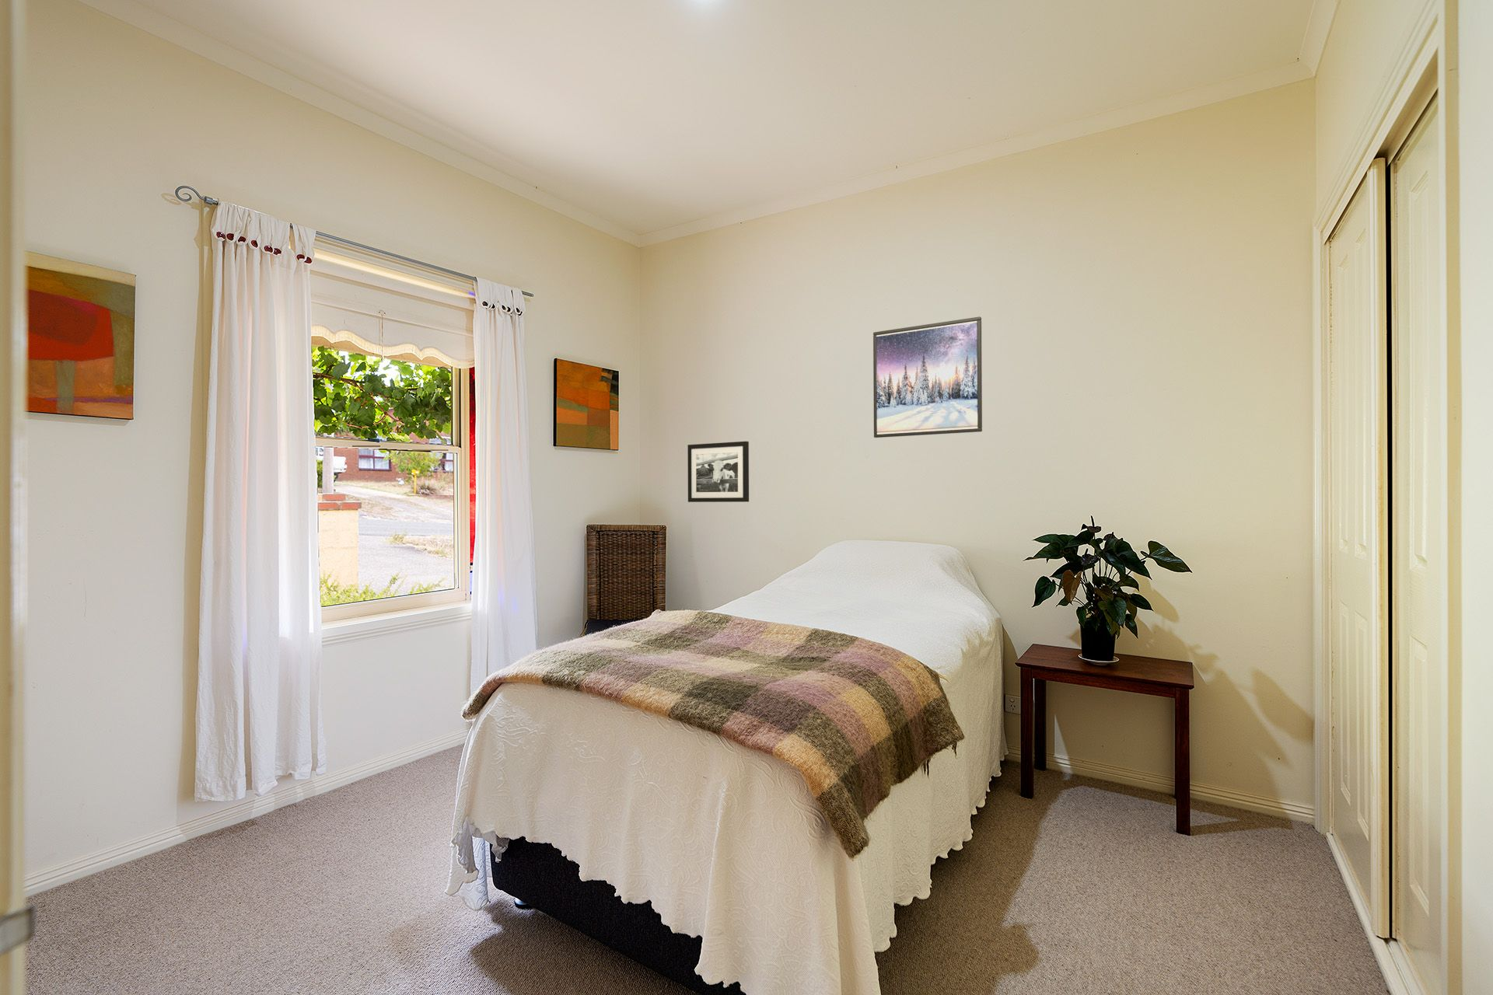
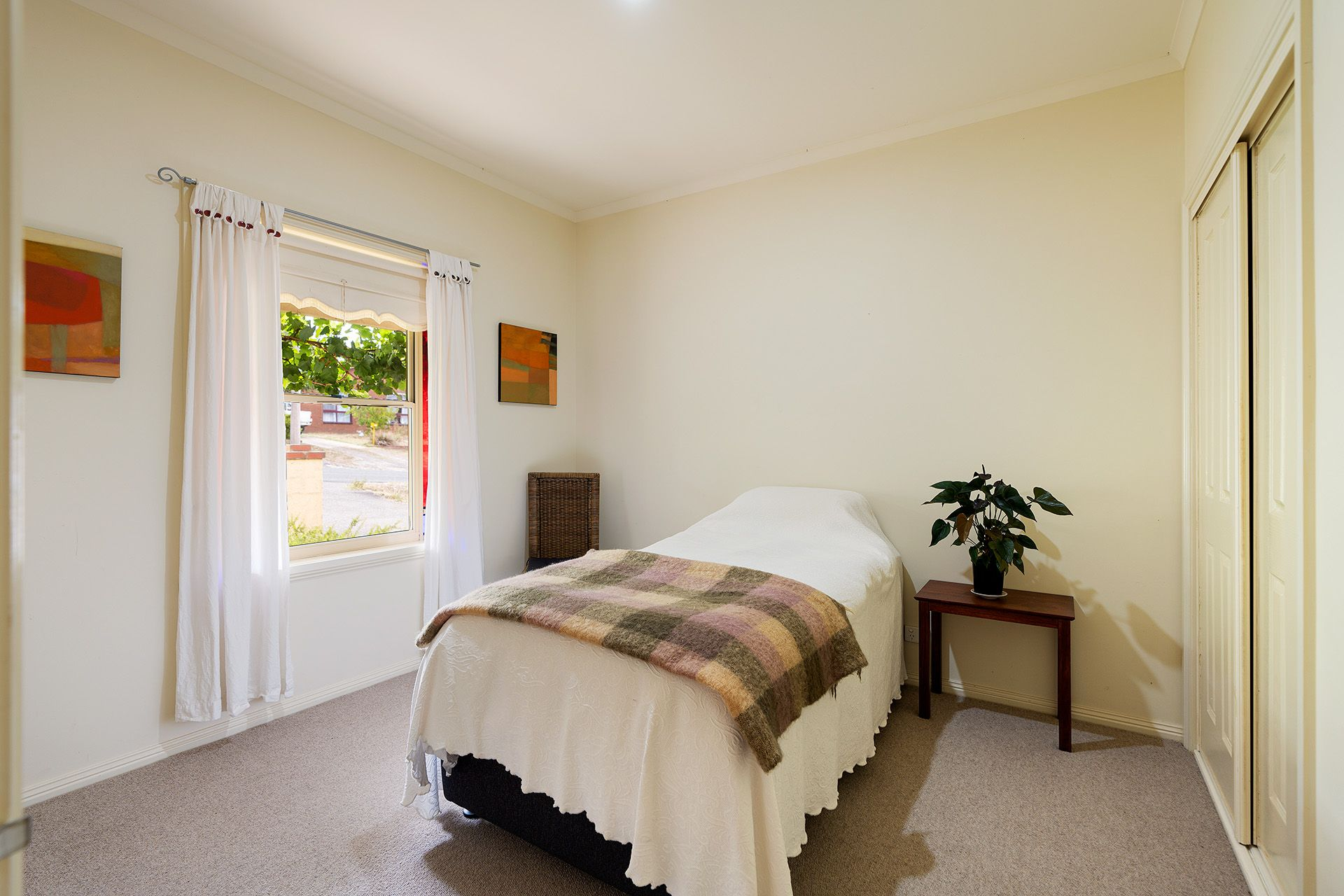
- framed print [872,315,983,439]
- picture frame [687,441,750,503]
